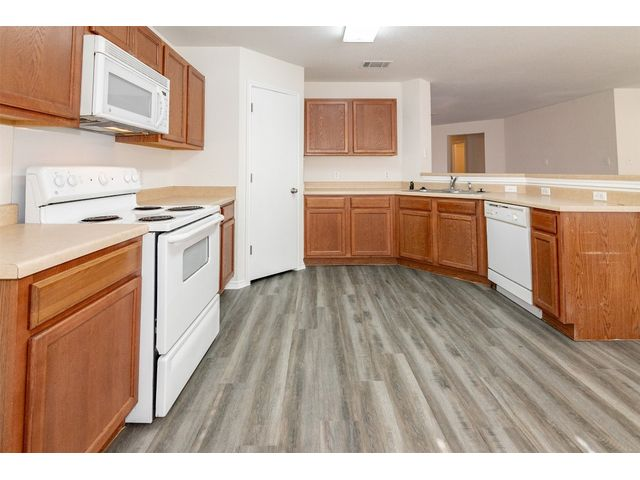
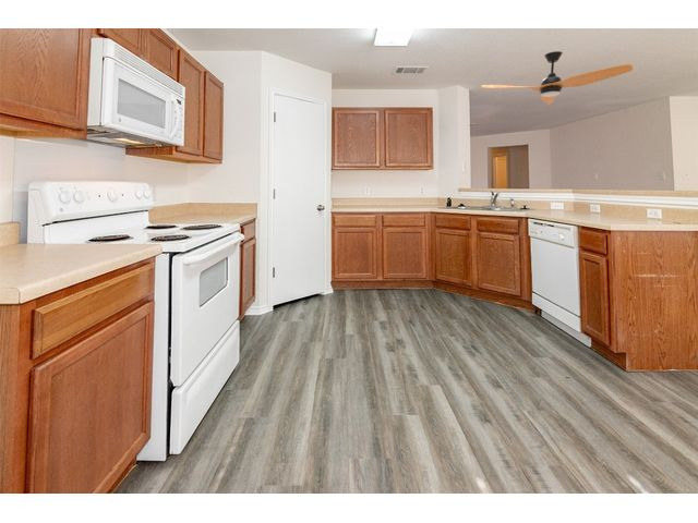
+ electric fan [480,50,634,106]
